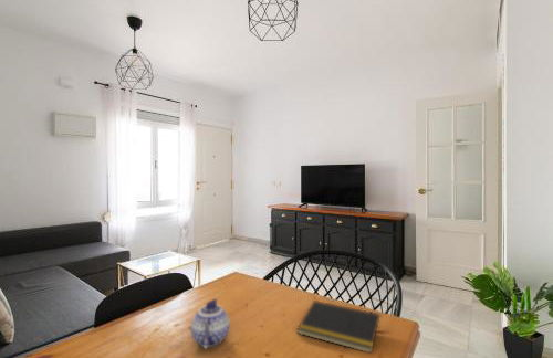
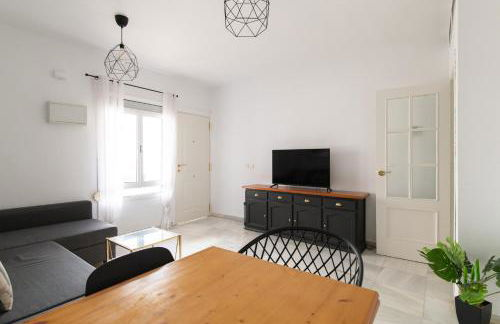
- teapot [189,297,231,350]
- notepad [295,299,380,355]
